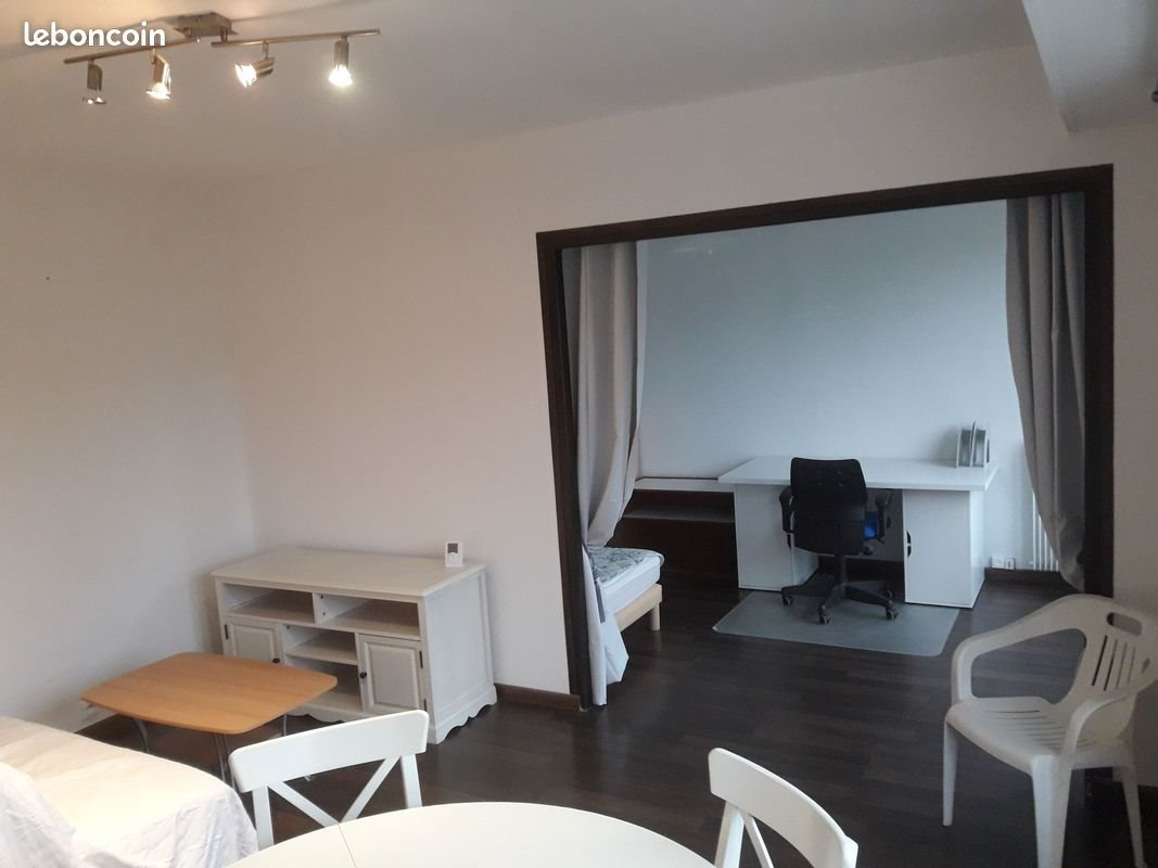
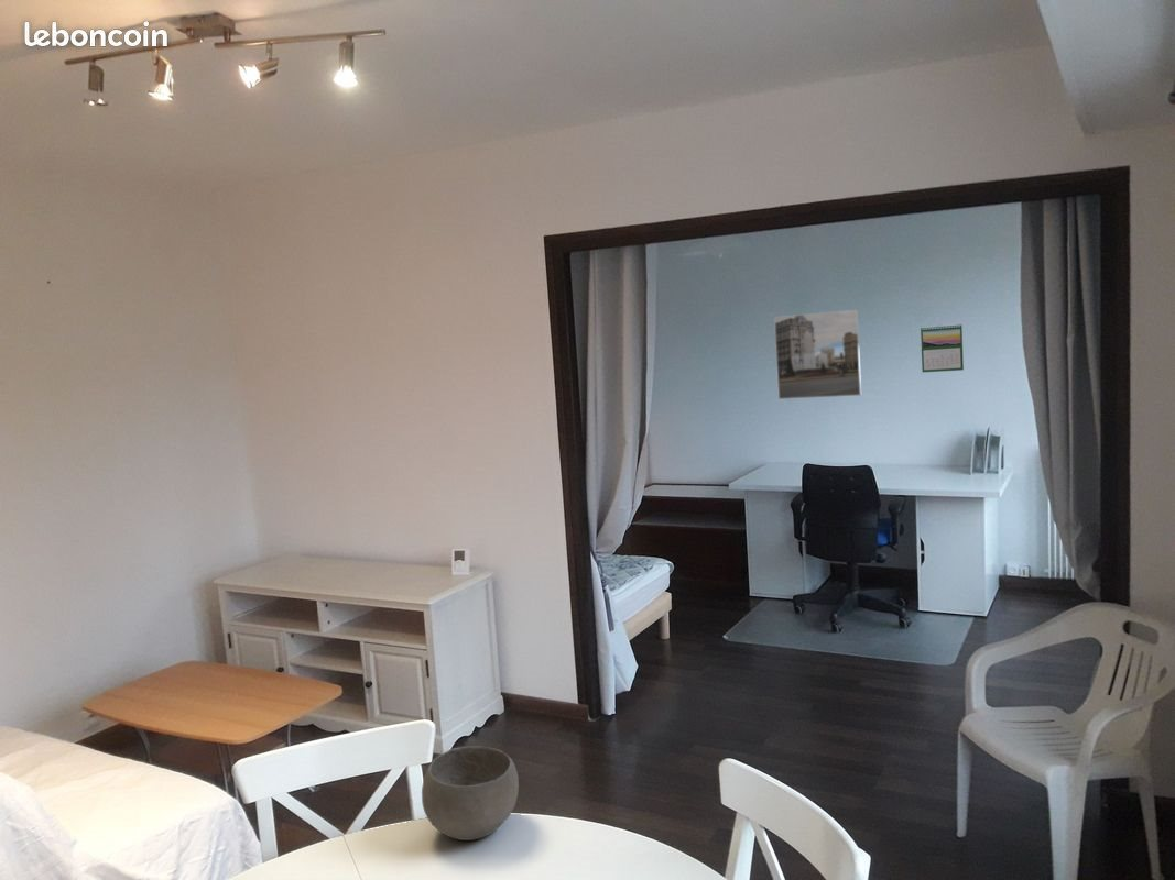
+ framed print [773,309,862,400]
+ calendar [920,322,965,373]
+ bowl [421,746,520,842]
